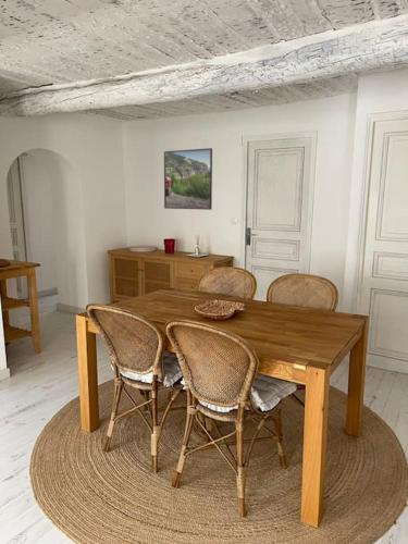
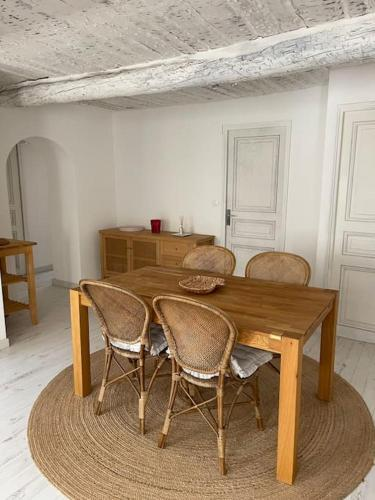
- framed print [163,147,213,211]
